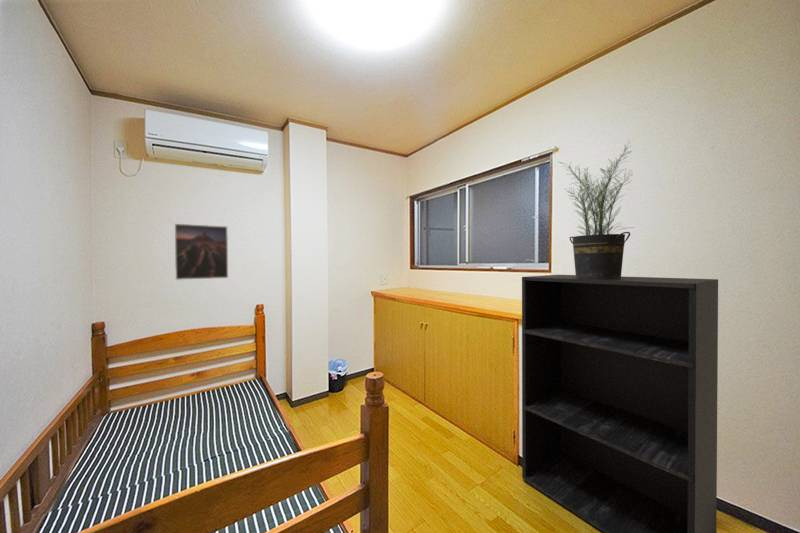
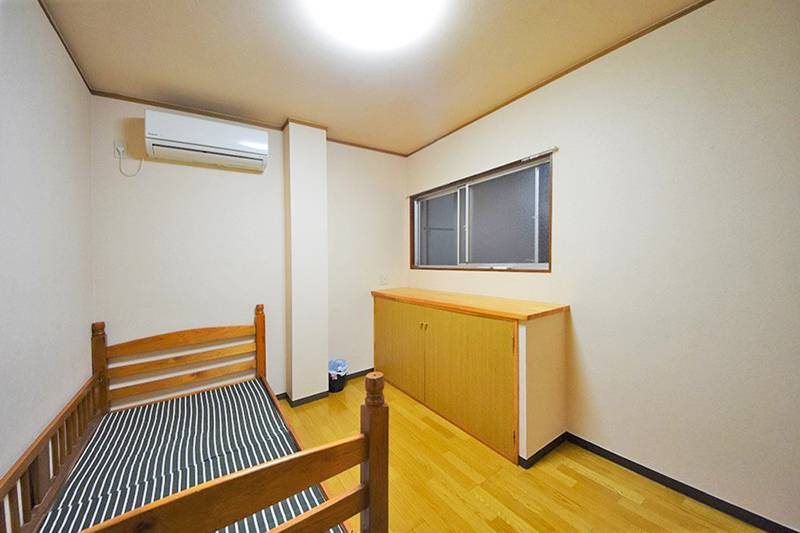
- bookshelf [521,274,719,533]
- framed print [174,223,229,281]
- potted plant [559,140,636,279]
